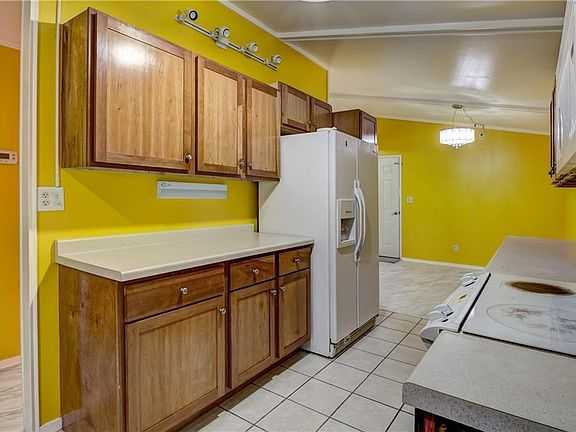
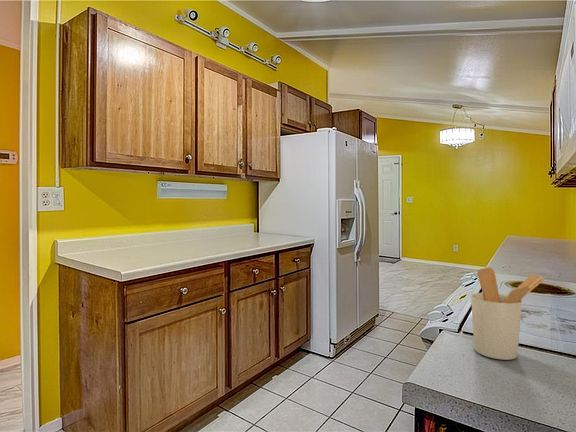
+ utensil holder [470,266,546,361]
